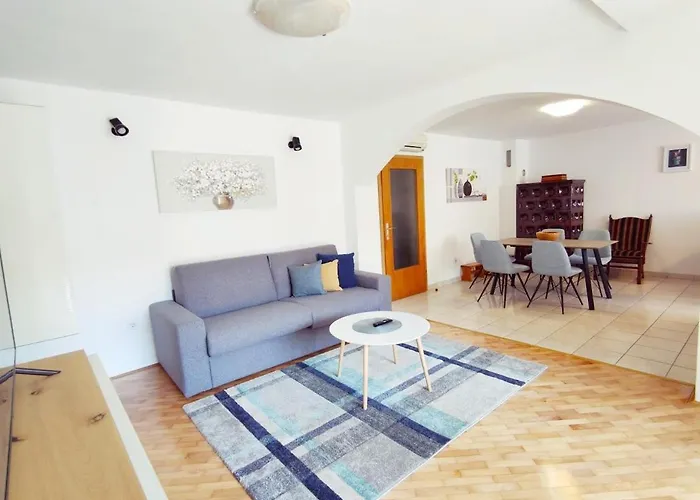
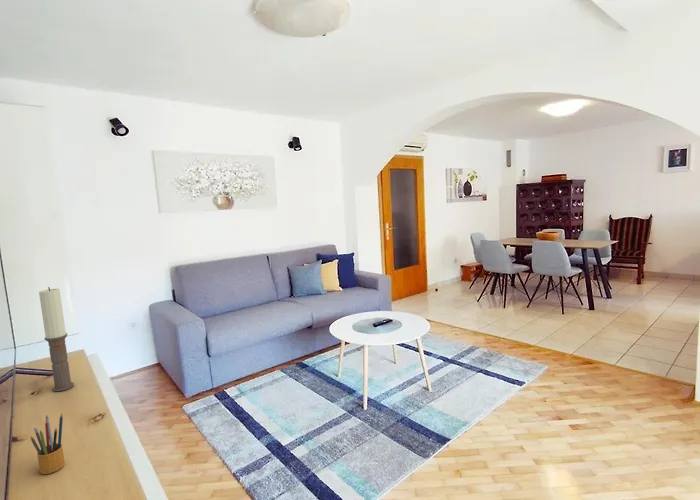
+ candle [38,286,75,392]
+ pencil box [30,412,66,475]
